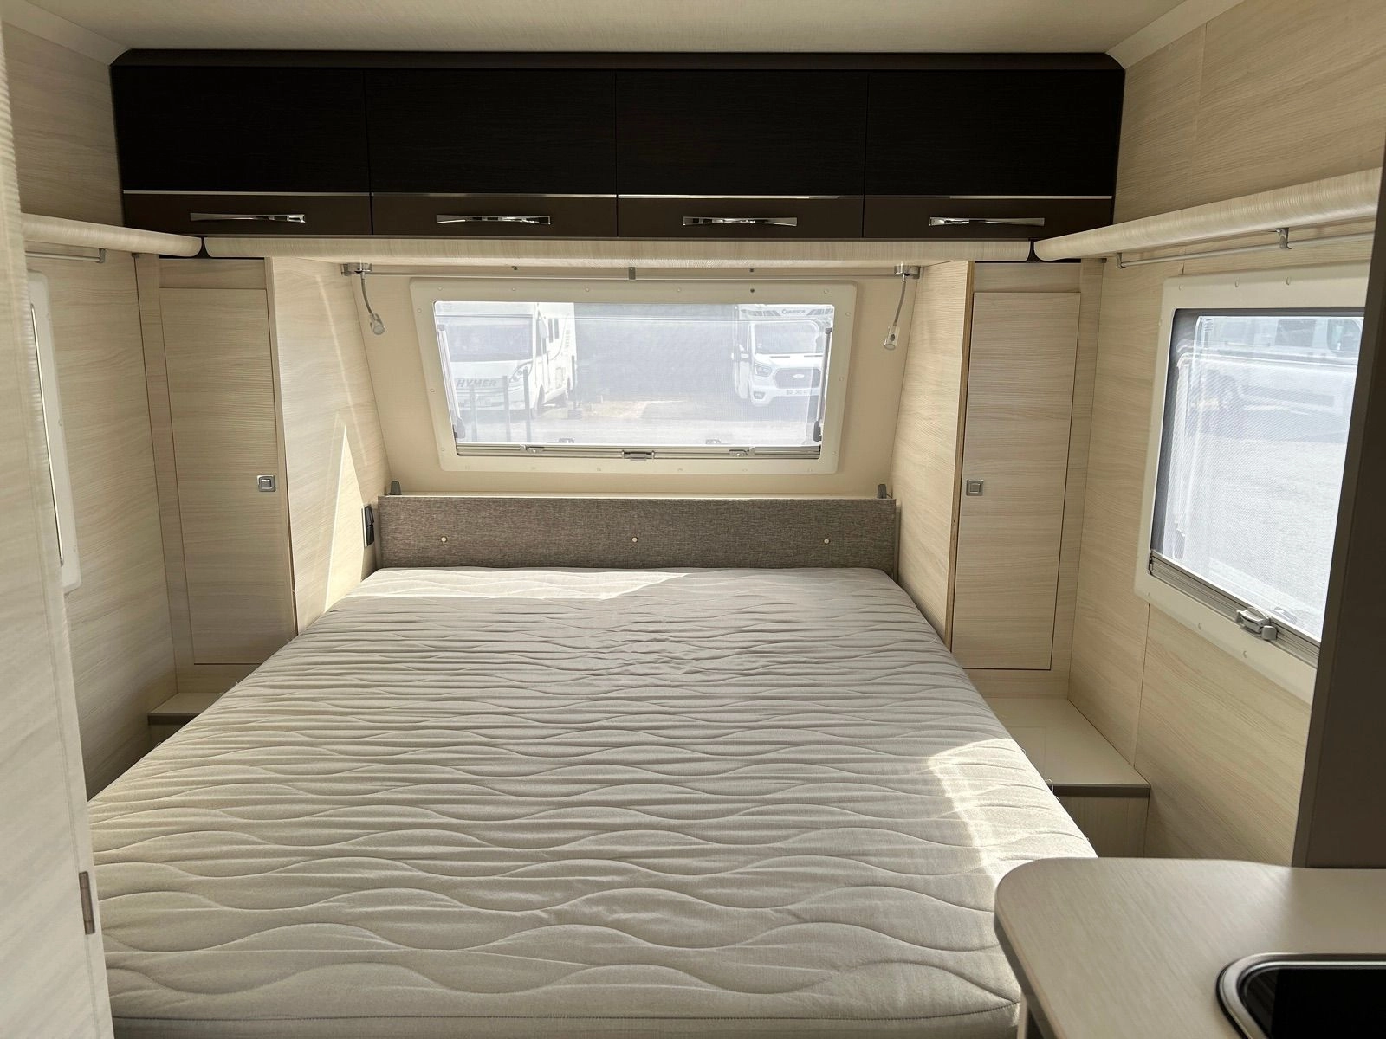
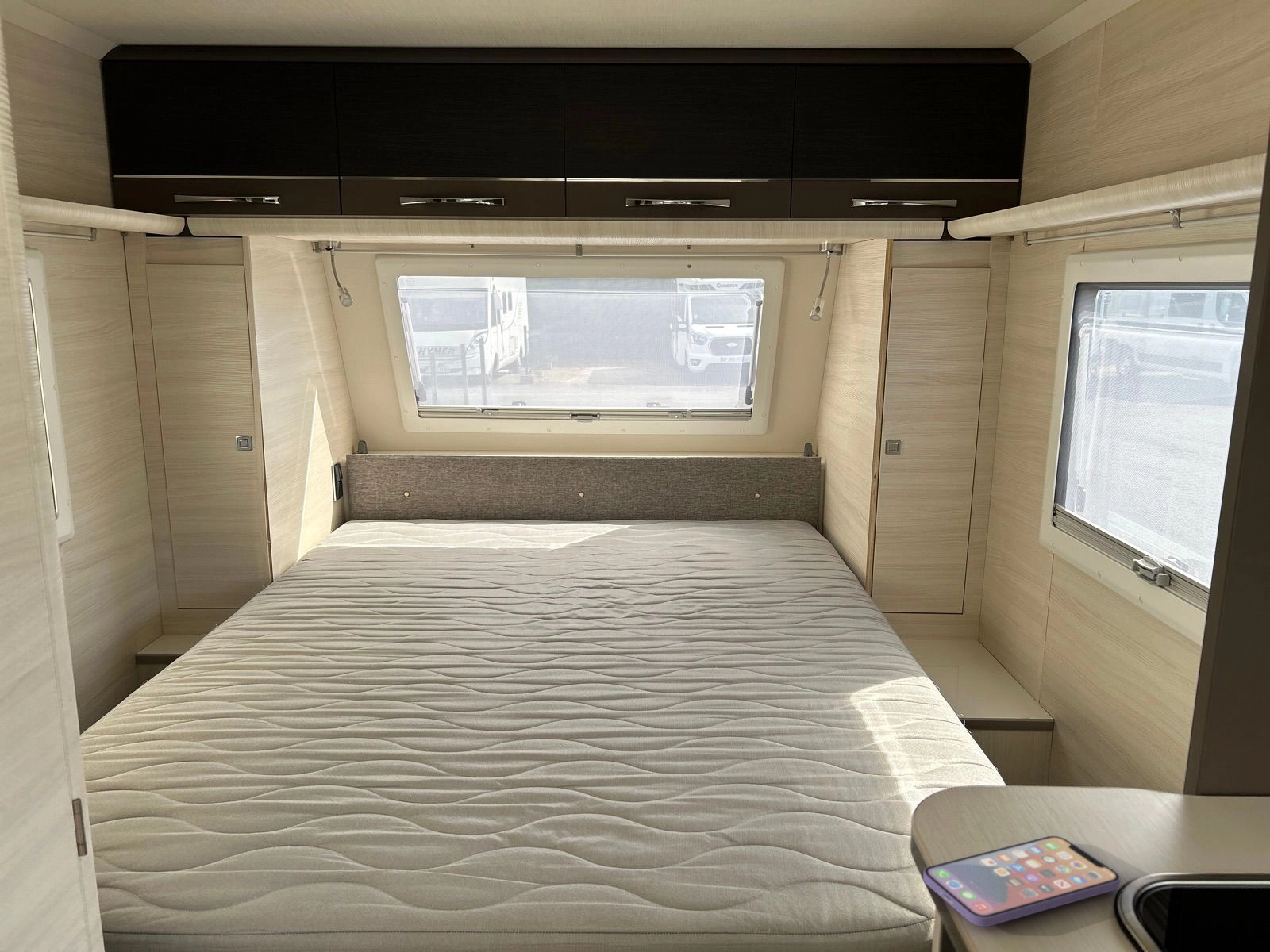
+ smartphone [922,835,1122,927]
